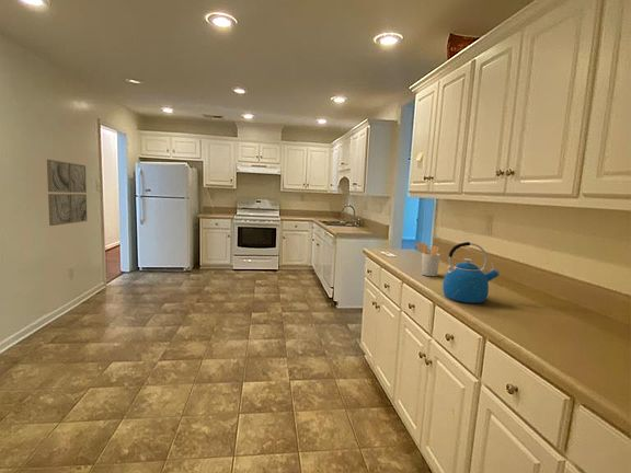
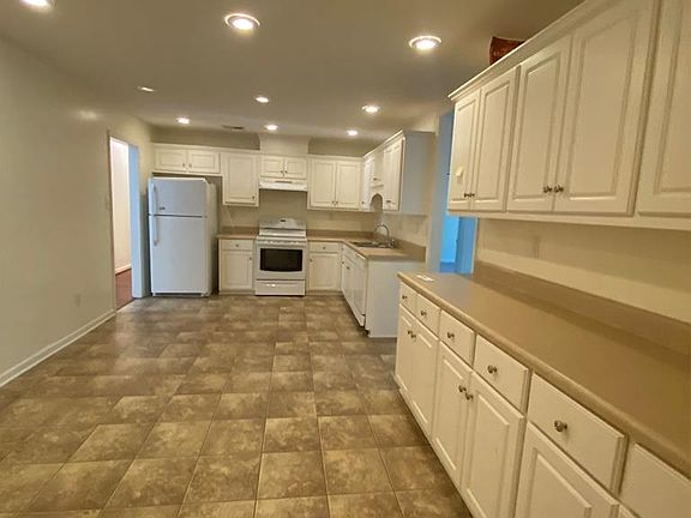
- utensil holder [414,242,441,277]
- kettle [441,241,501,304]
- wall art [46,159,88,227]
